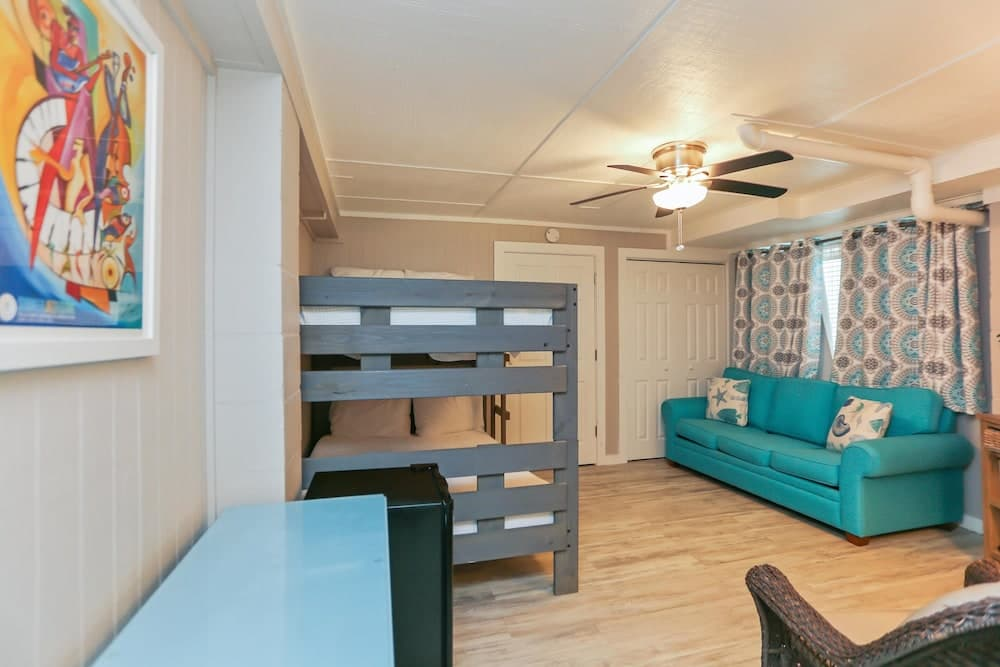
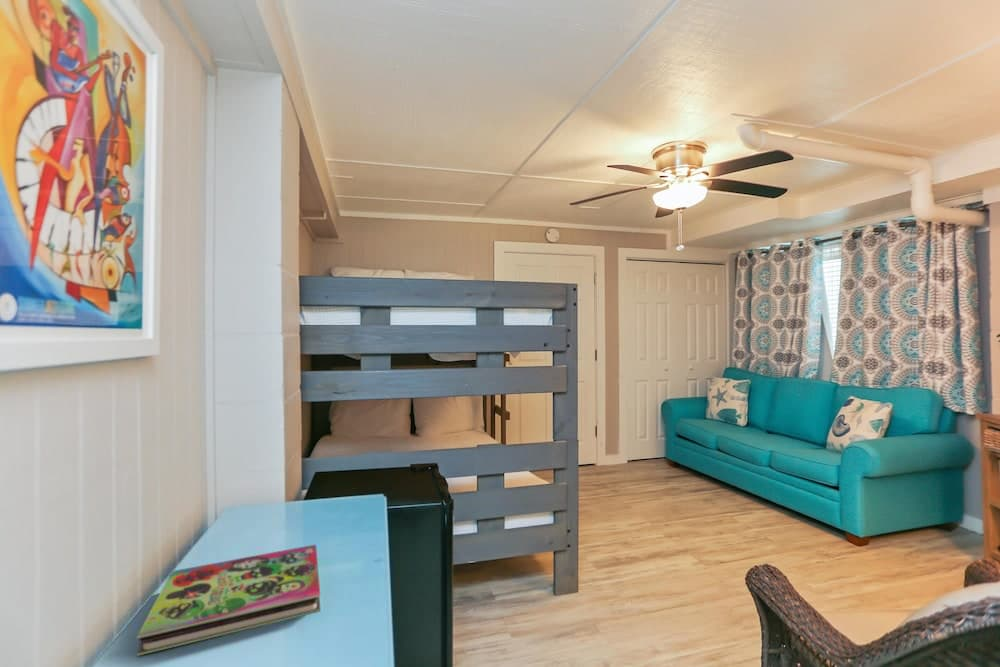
+ book [136,543,322,657]
